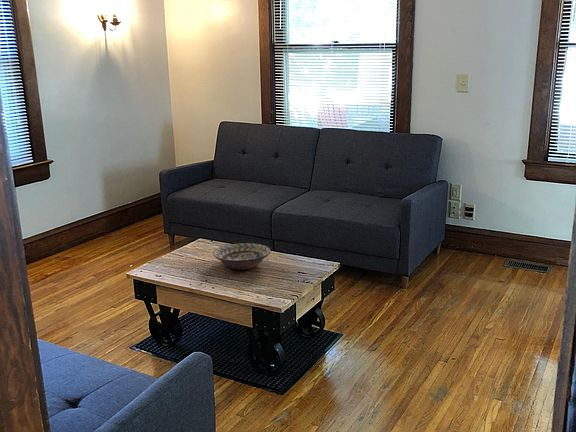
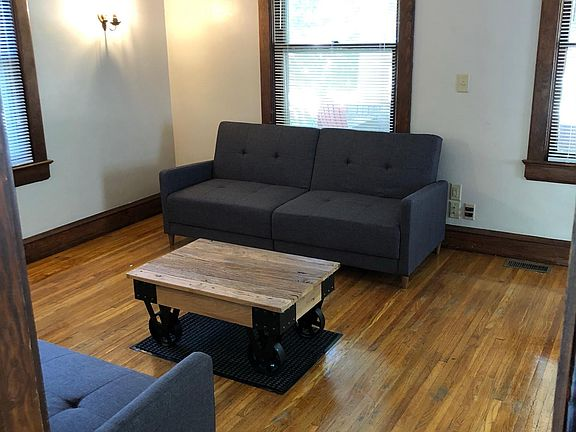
- decorative bowl [212,242,272,271]
